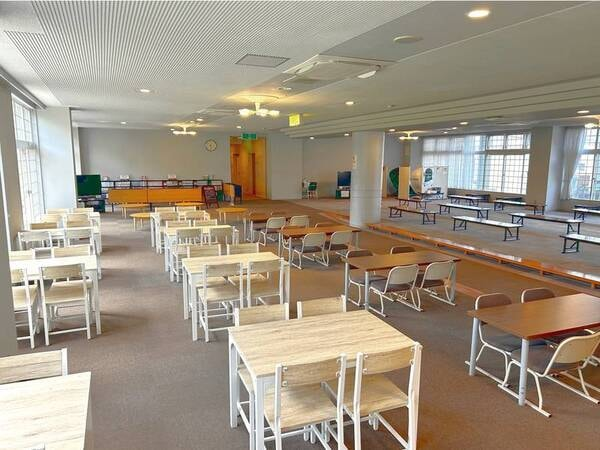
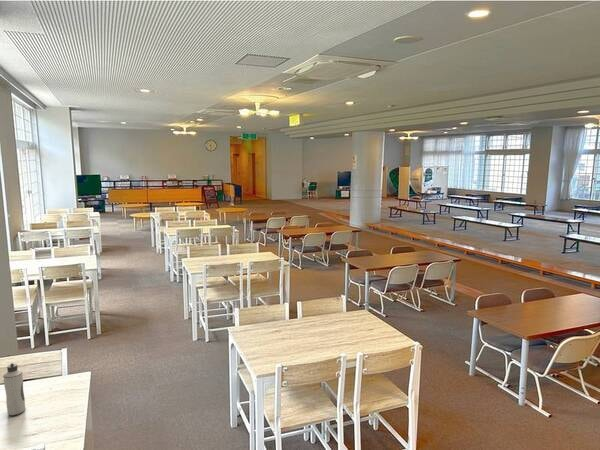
+ water bottle [2,362,26,417]
